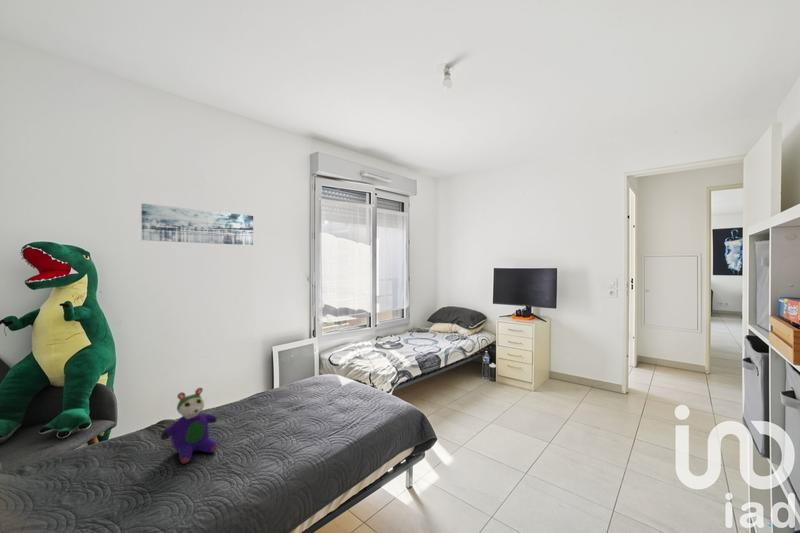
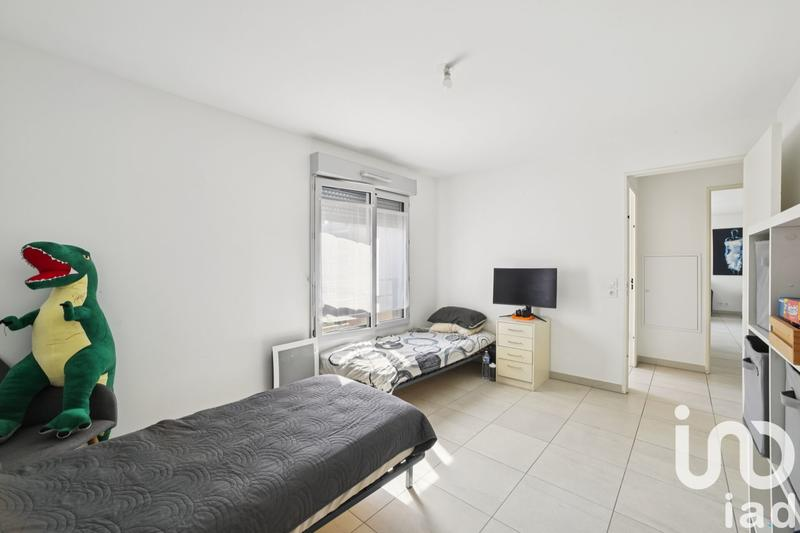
- stuffed toy [160,387,218,464]
- wall art [140,203,254,246]
